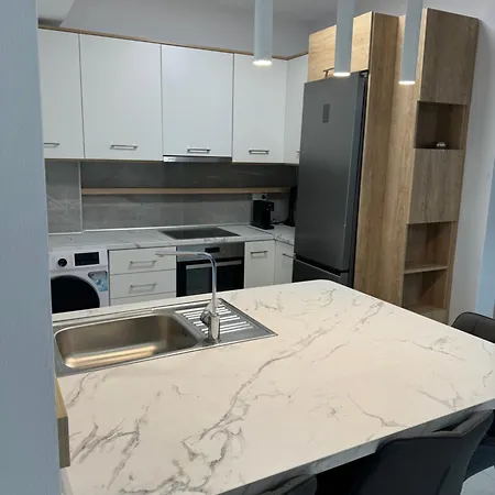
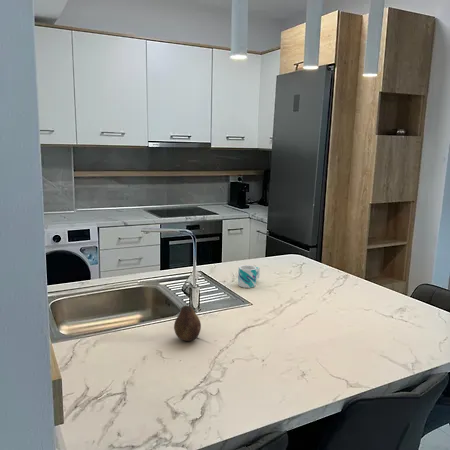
+ fruit [173,304,202,342]
+ mug [237,264,261,289]
